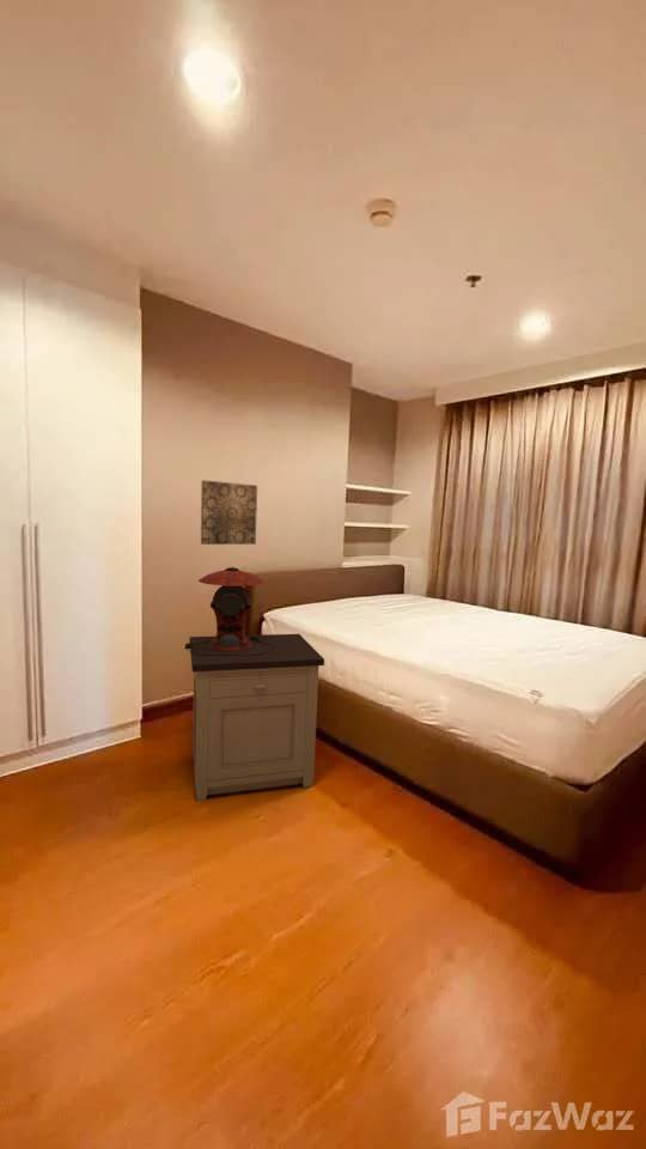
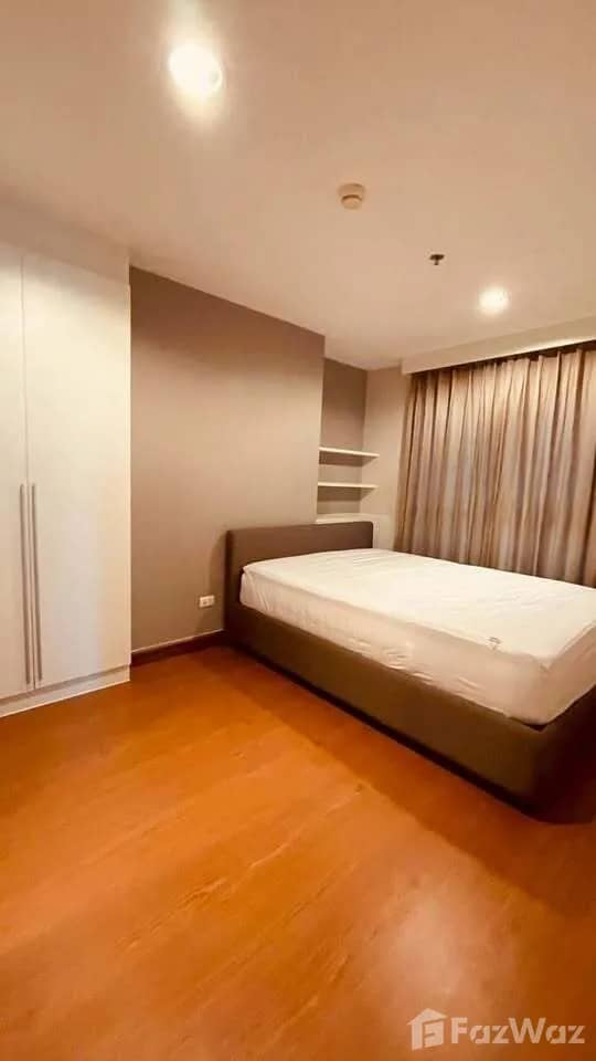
- nightstand [189,633,325,802]
- table lamp [184,566,274,656]
- wall art [200,479,258,546]
